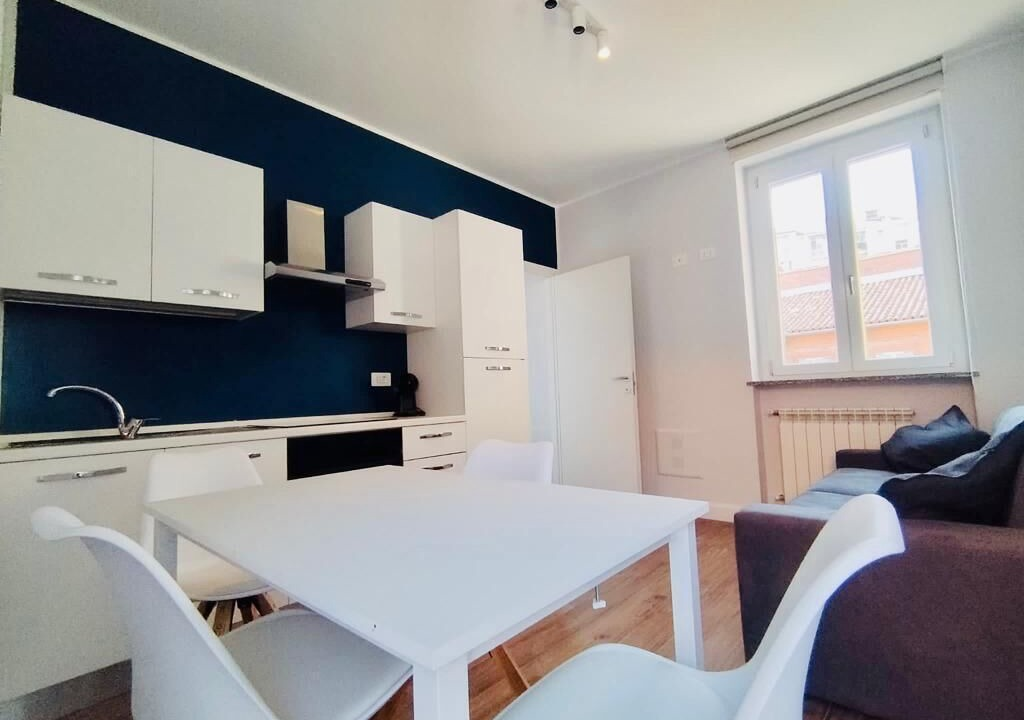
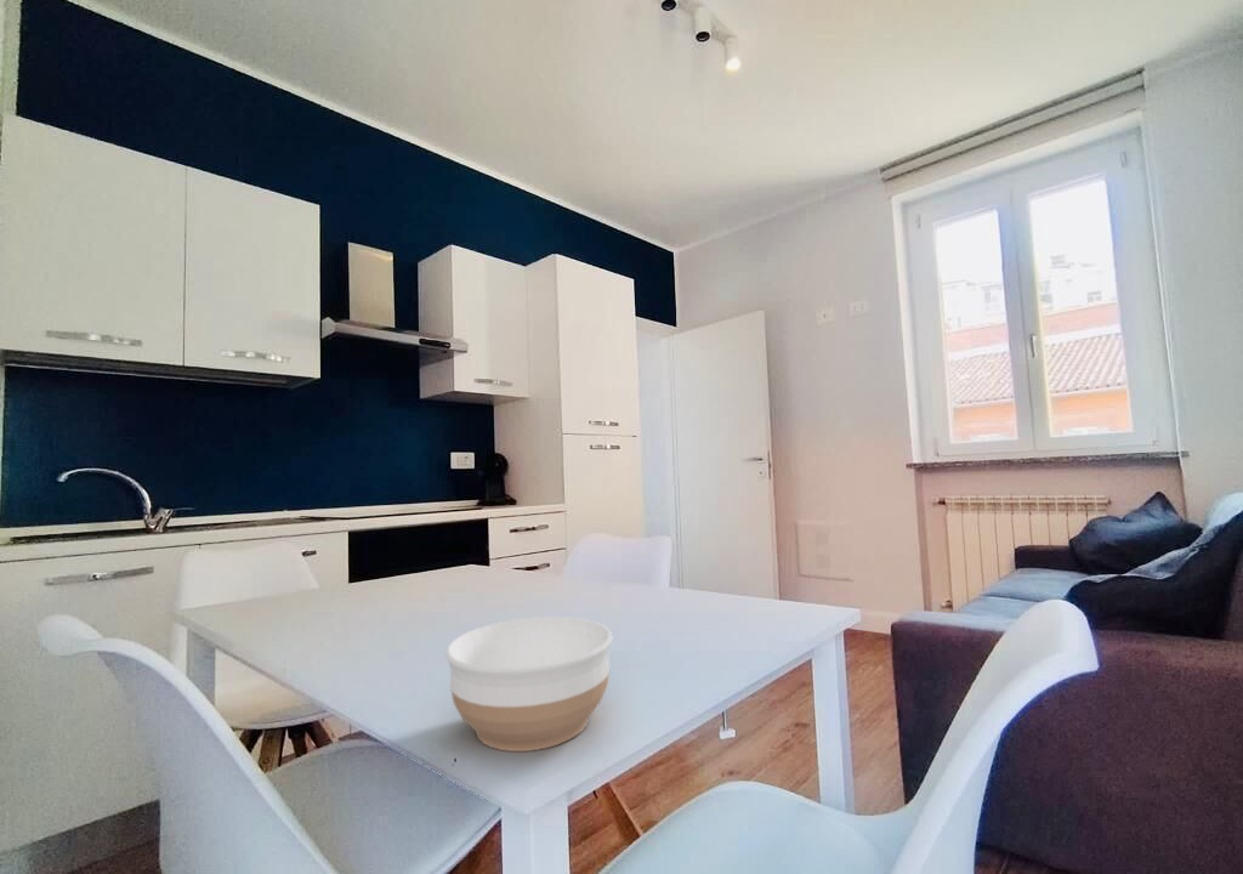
+ bowl [444,615,613,753]
